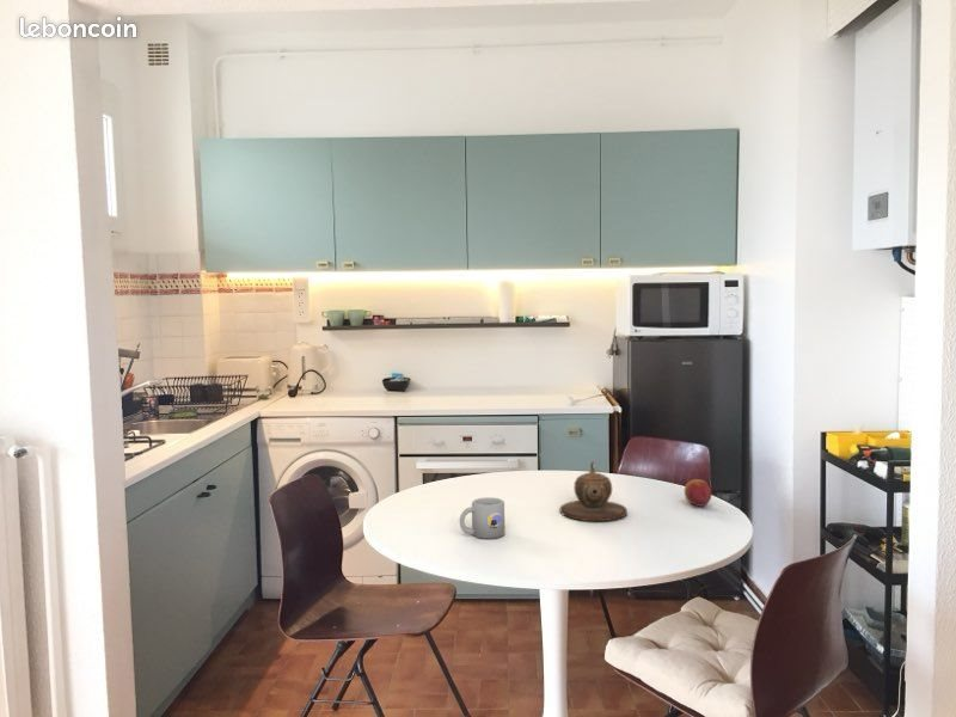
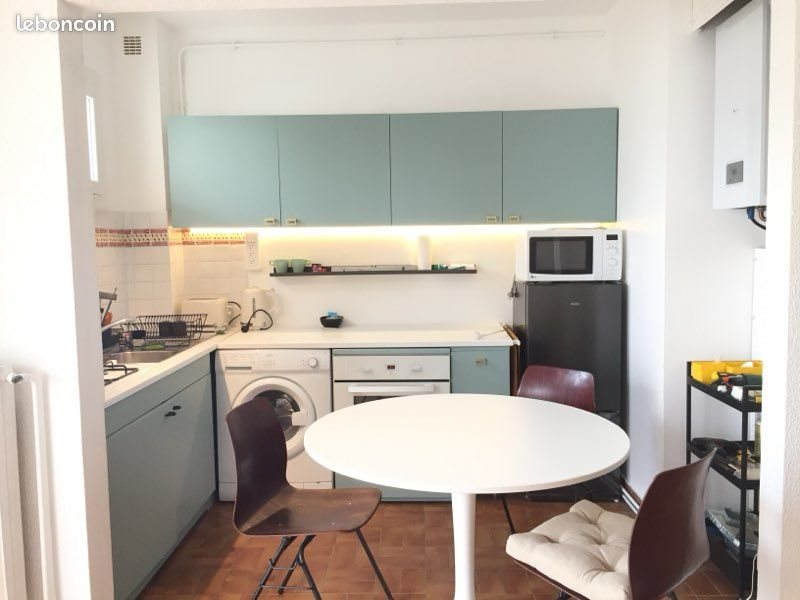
- mug [459,496,505,540]
- teapot [559,461,629,522]
- fruit [684,478,712,508]
